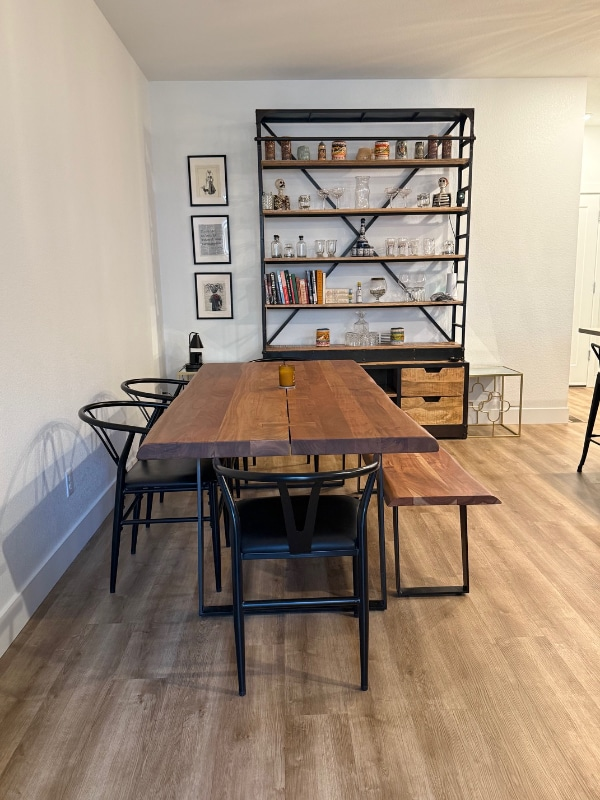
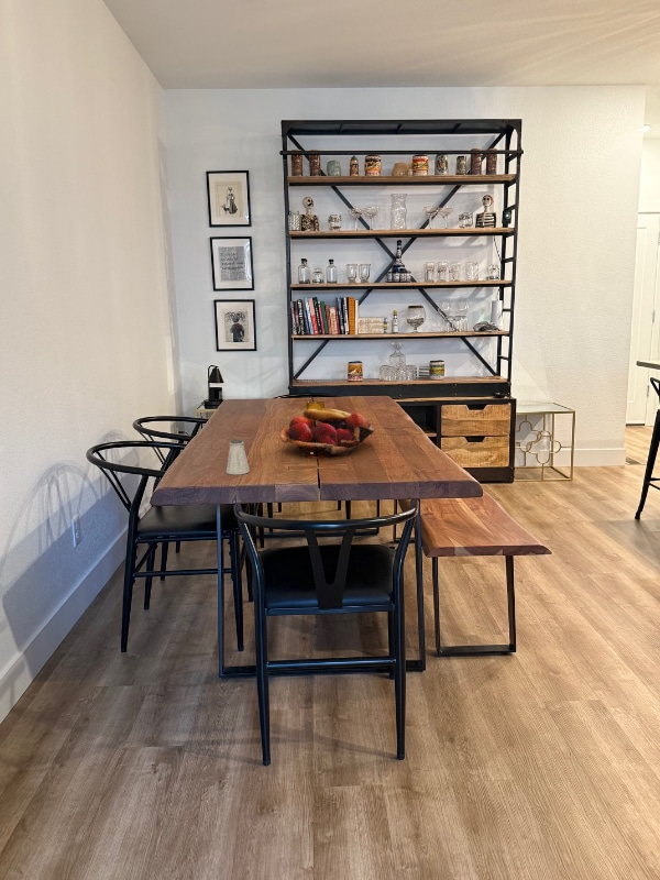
+ saltshaker [226,438,251,475]
+ fruit basket [279,408,376,460]
